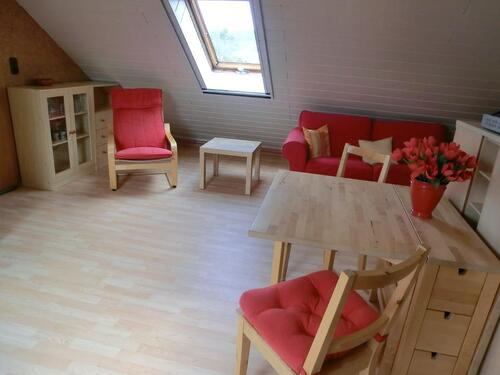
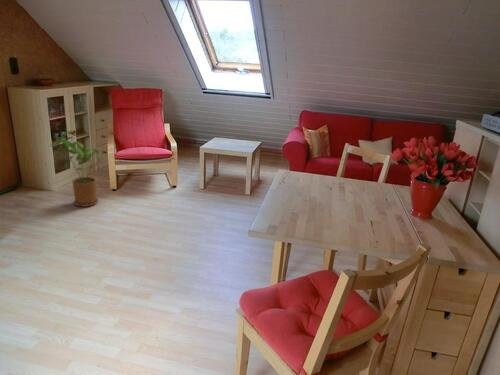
+ house plant [49,130,102,208]
